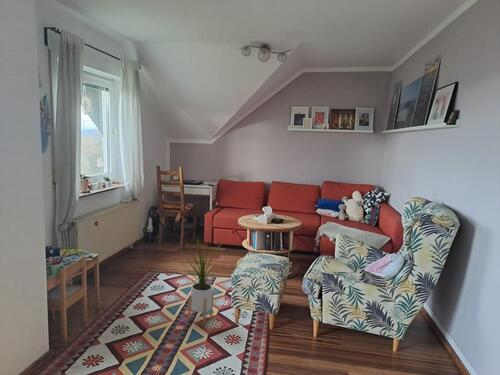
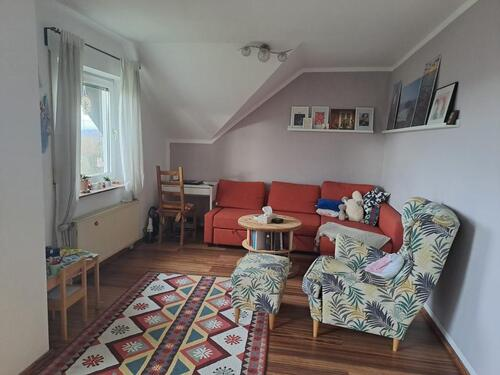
- house plant [180,236,226,324]
